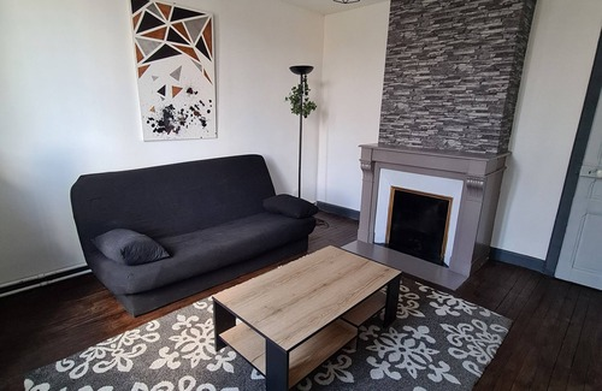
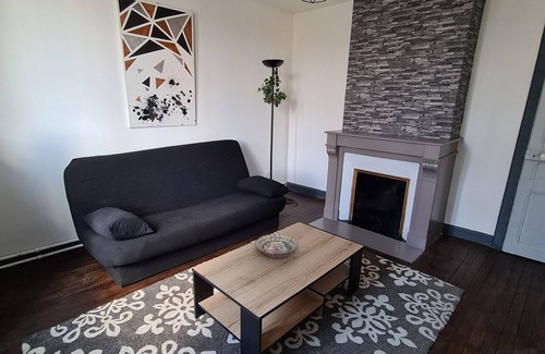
+ decorative bowl [254,233,299,259]
